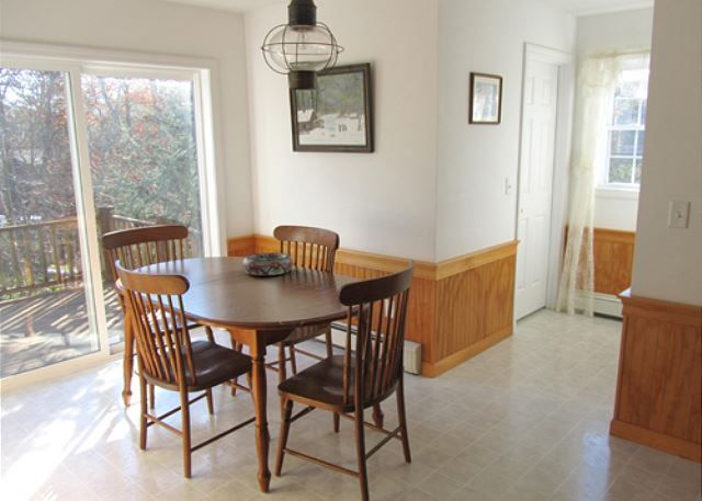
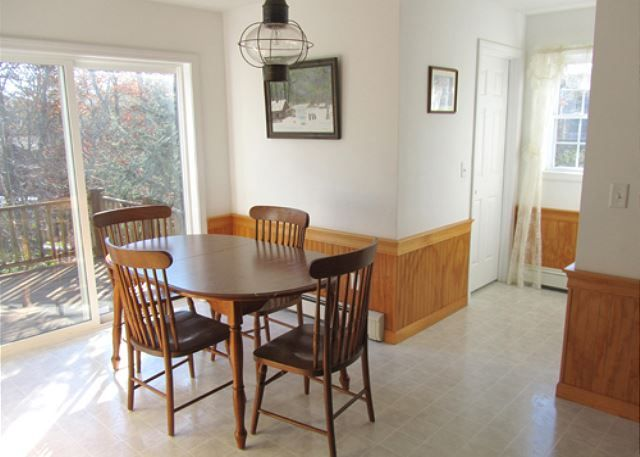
- decorative bowl [241,251,294,276]
